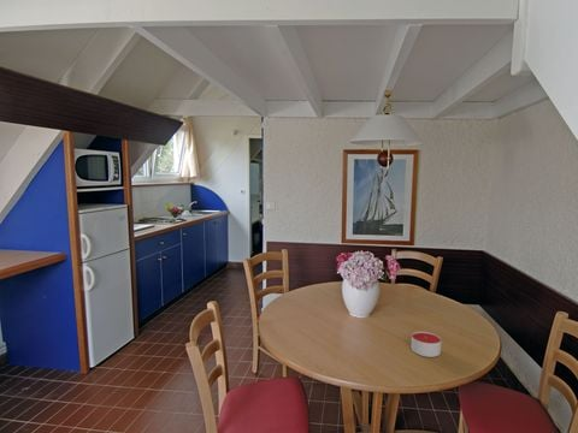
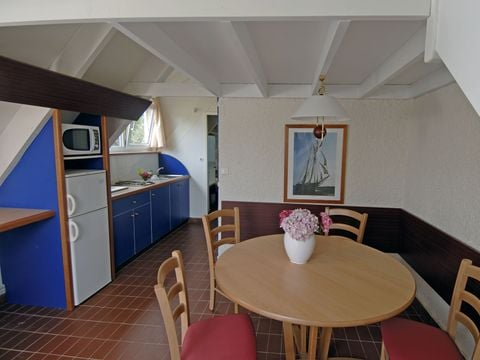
- candle [411,331,442,358]
